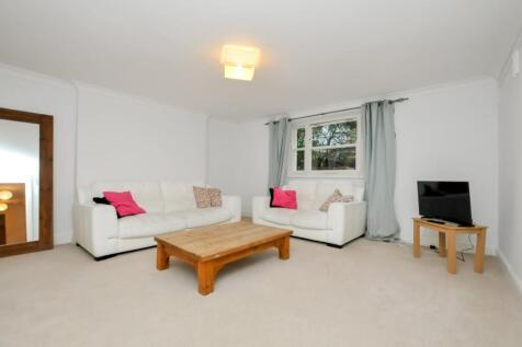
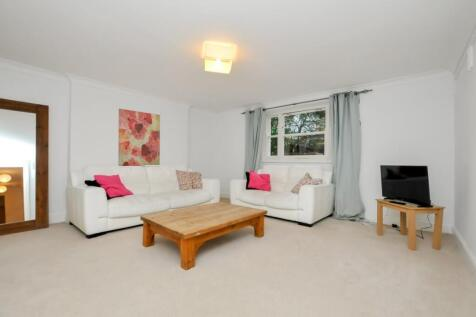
+ wall art [117,108,161,167]
